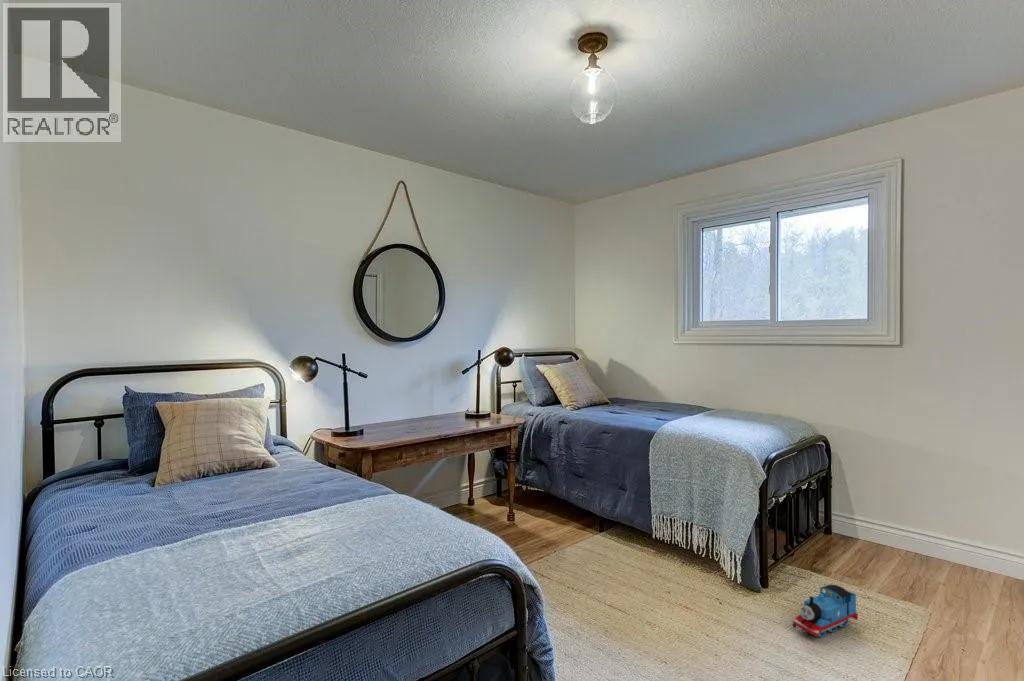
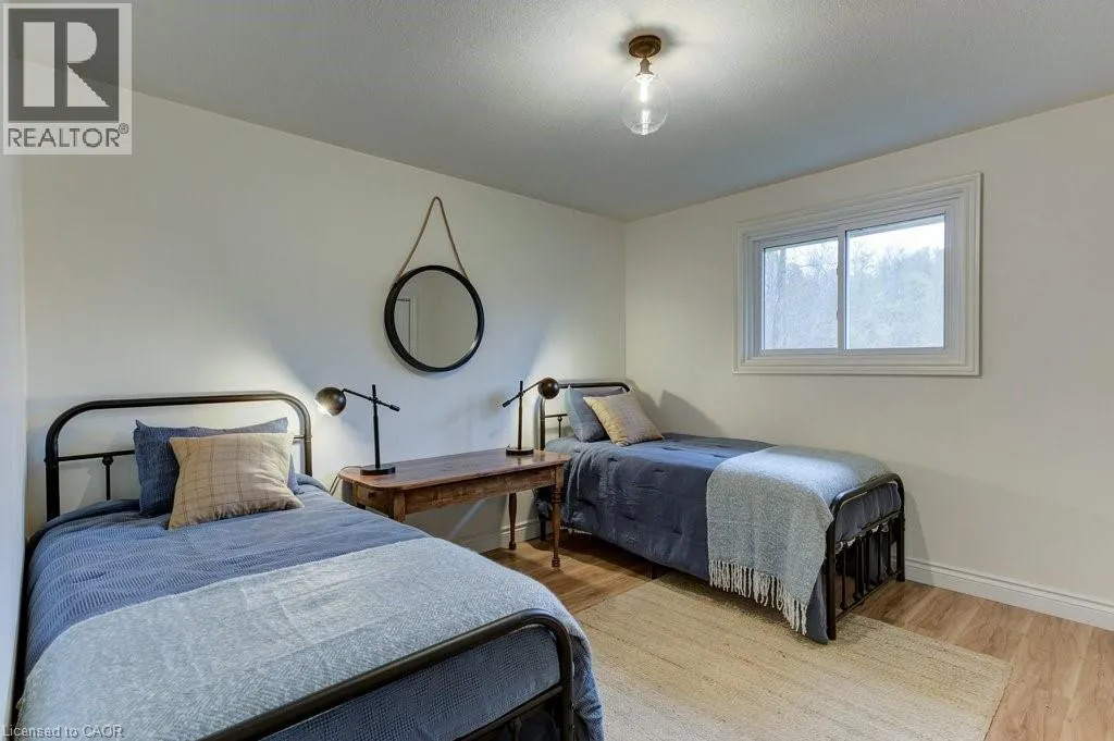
- toy train [791,584,859,638]
